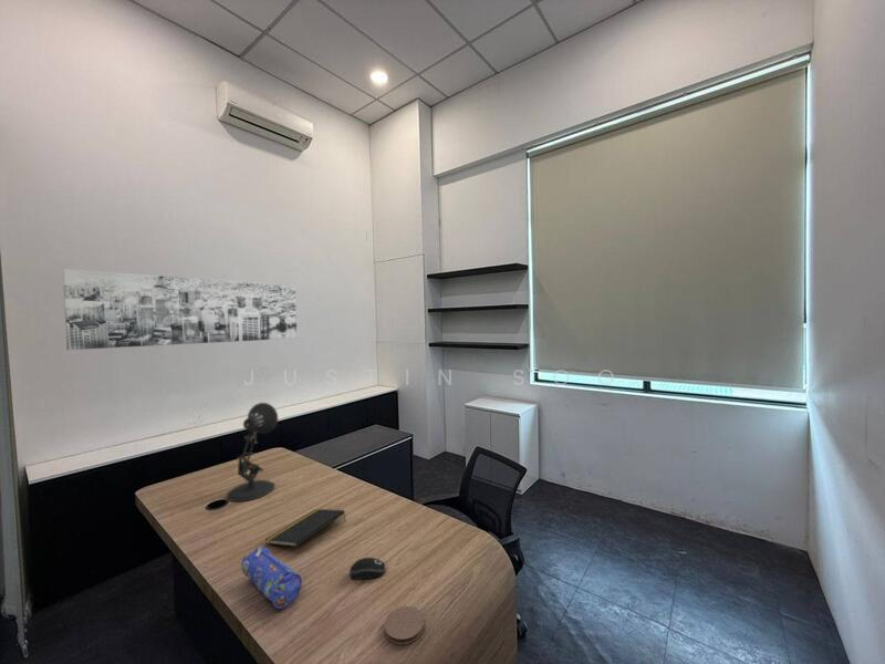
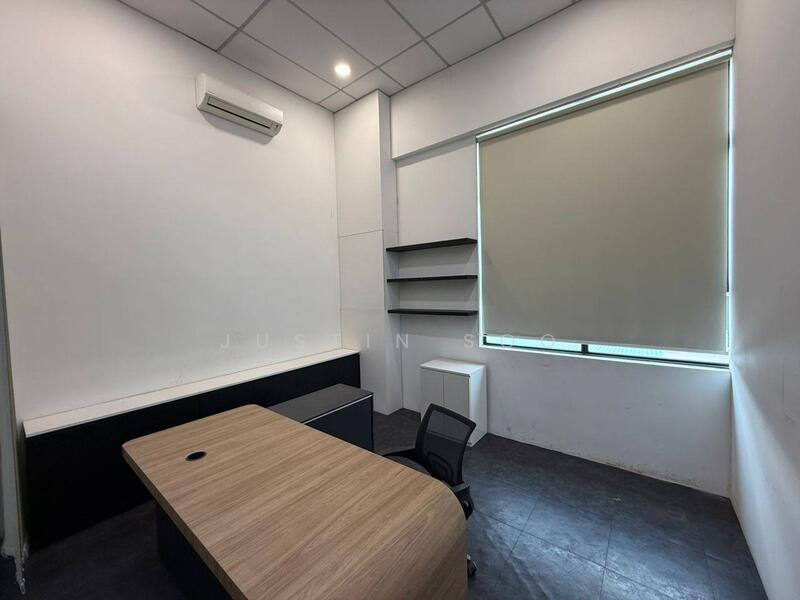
- notepad [264,508,346,548]
- pencil case [240,546,303,610]
- desk lamp [226,402,279,502]
- wall art [62,268,299,351]
- computer mouse [348,557,386,581]
- coaster [384,605,425,646]
